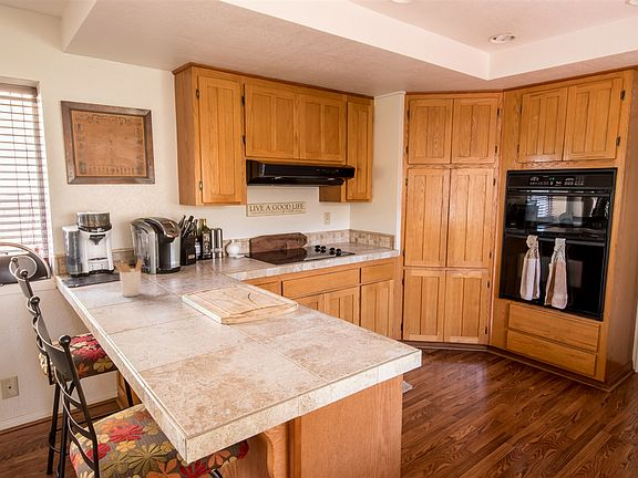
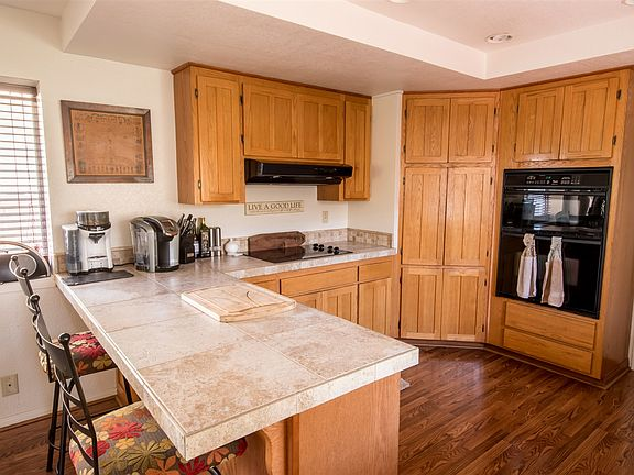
- utensil holder [114,258,144,298]
